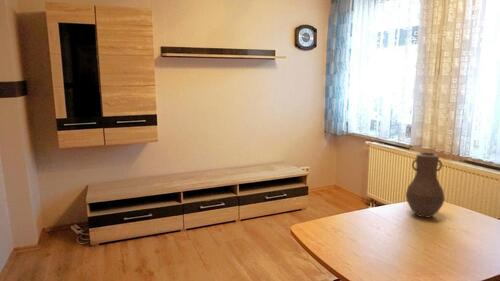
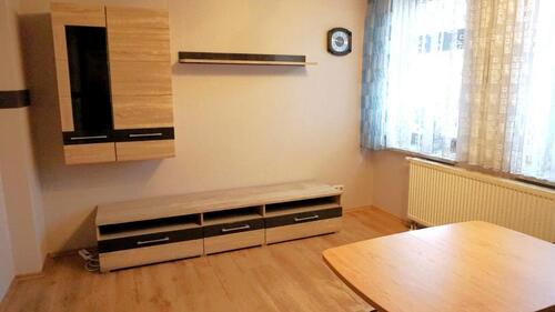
- vase [405,152,446,219]
